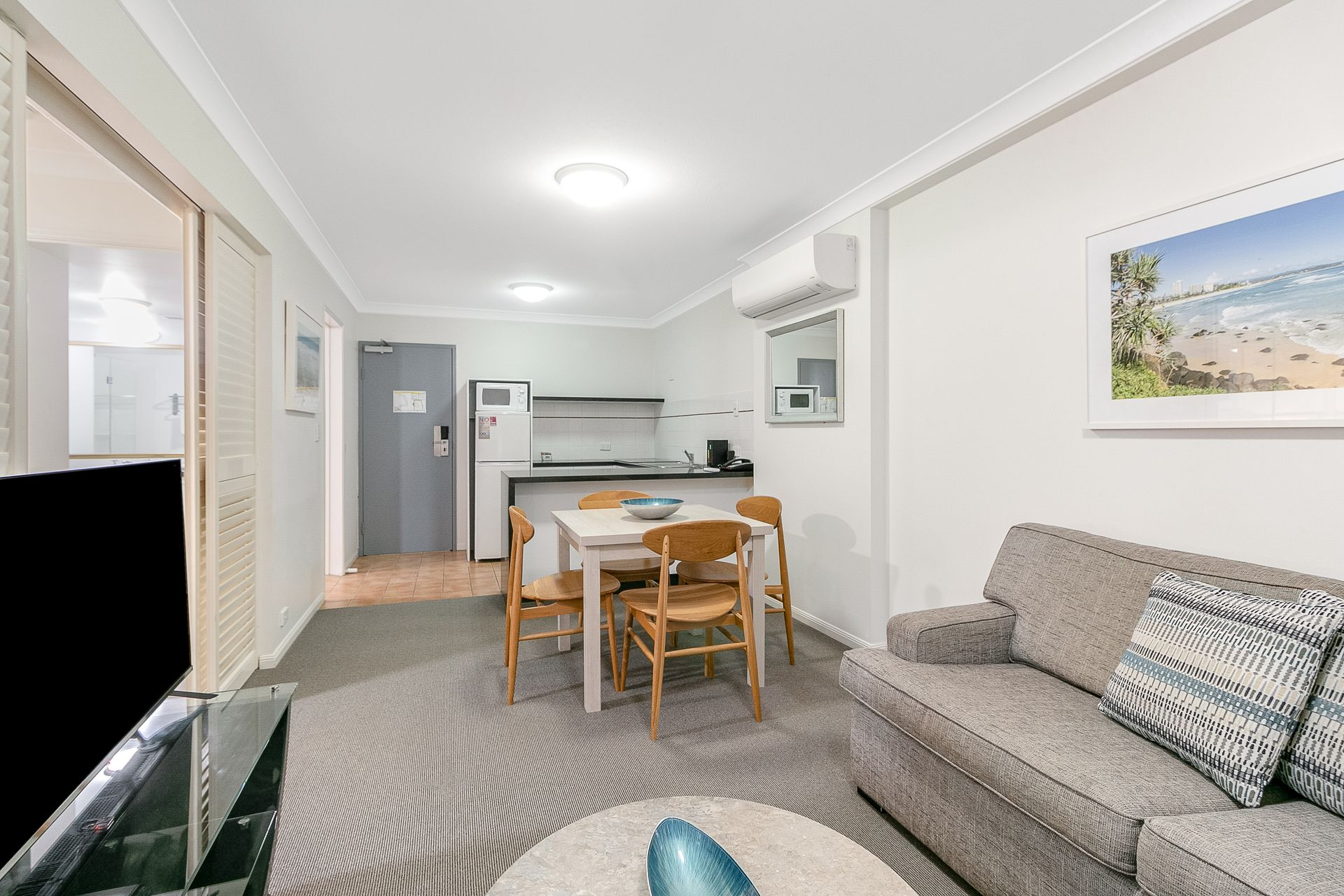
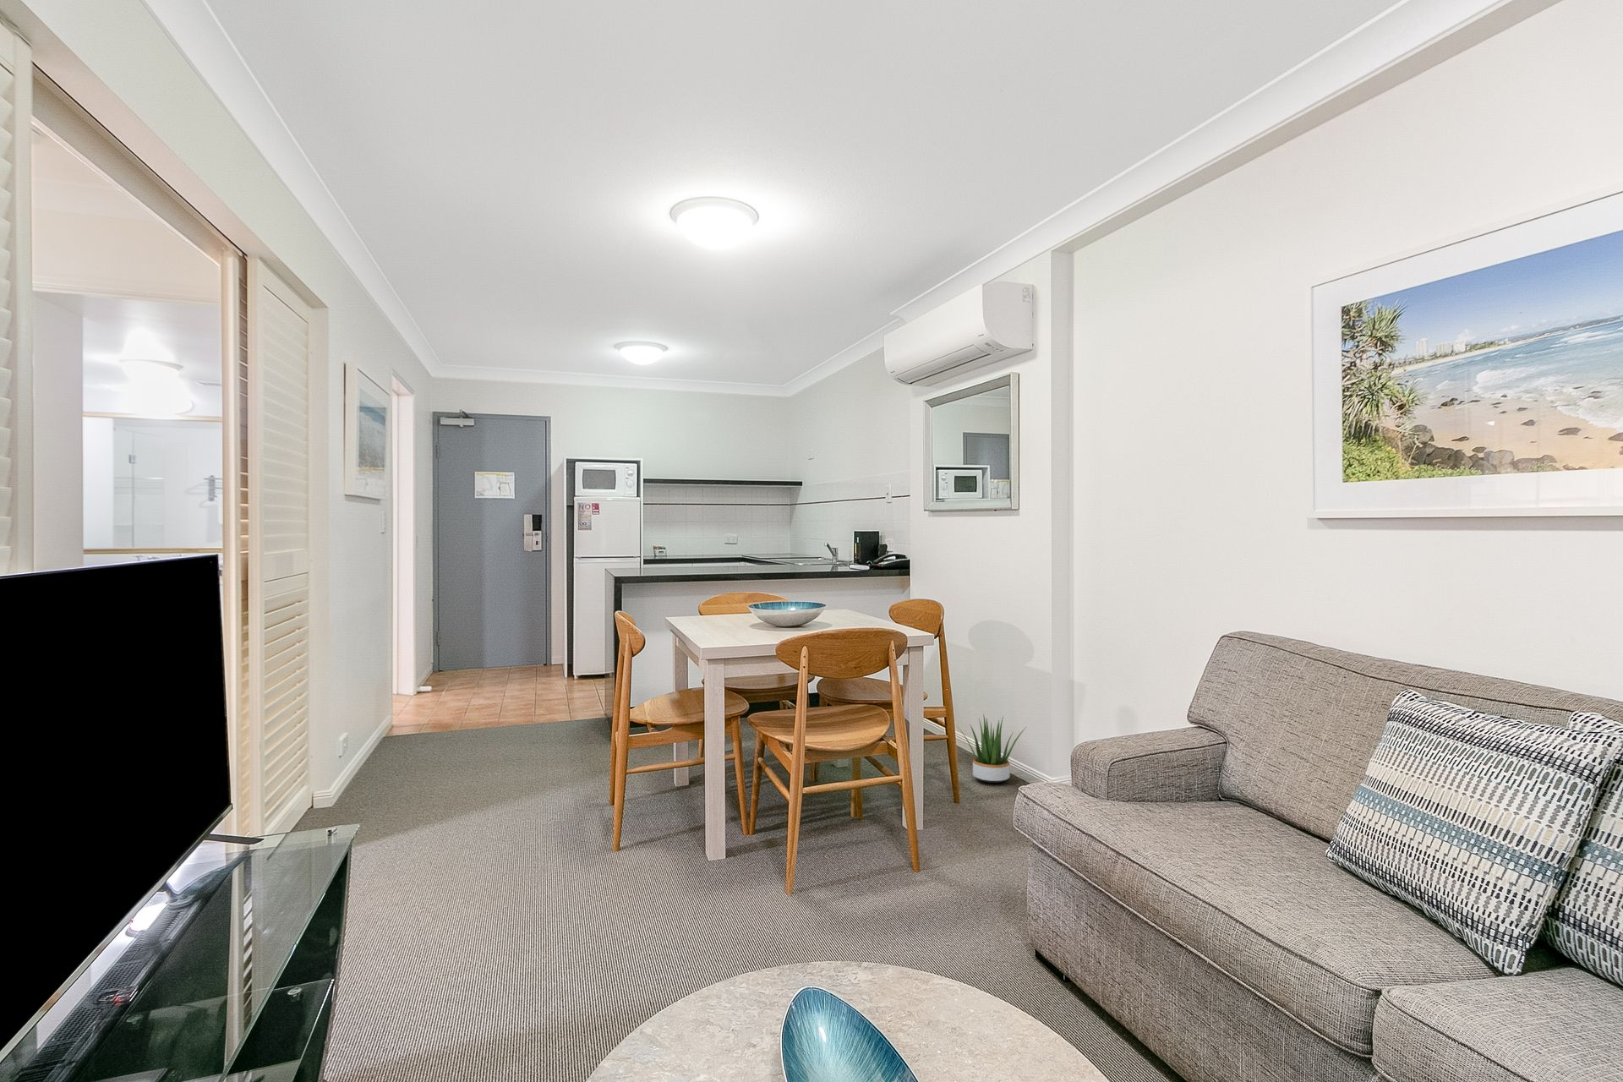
+ potted plant [955,714,1028,784]
